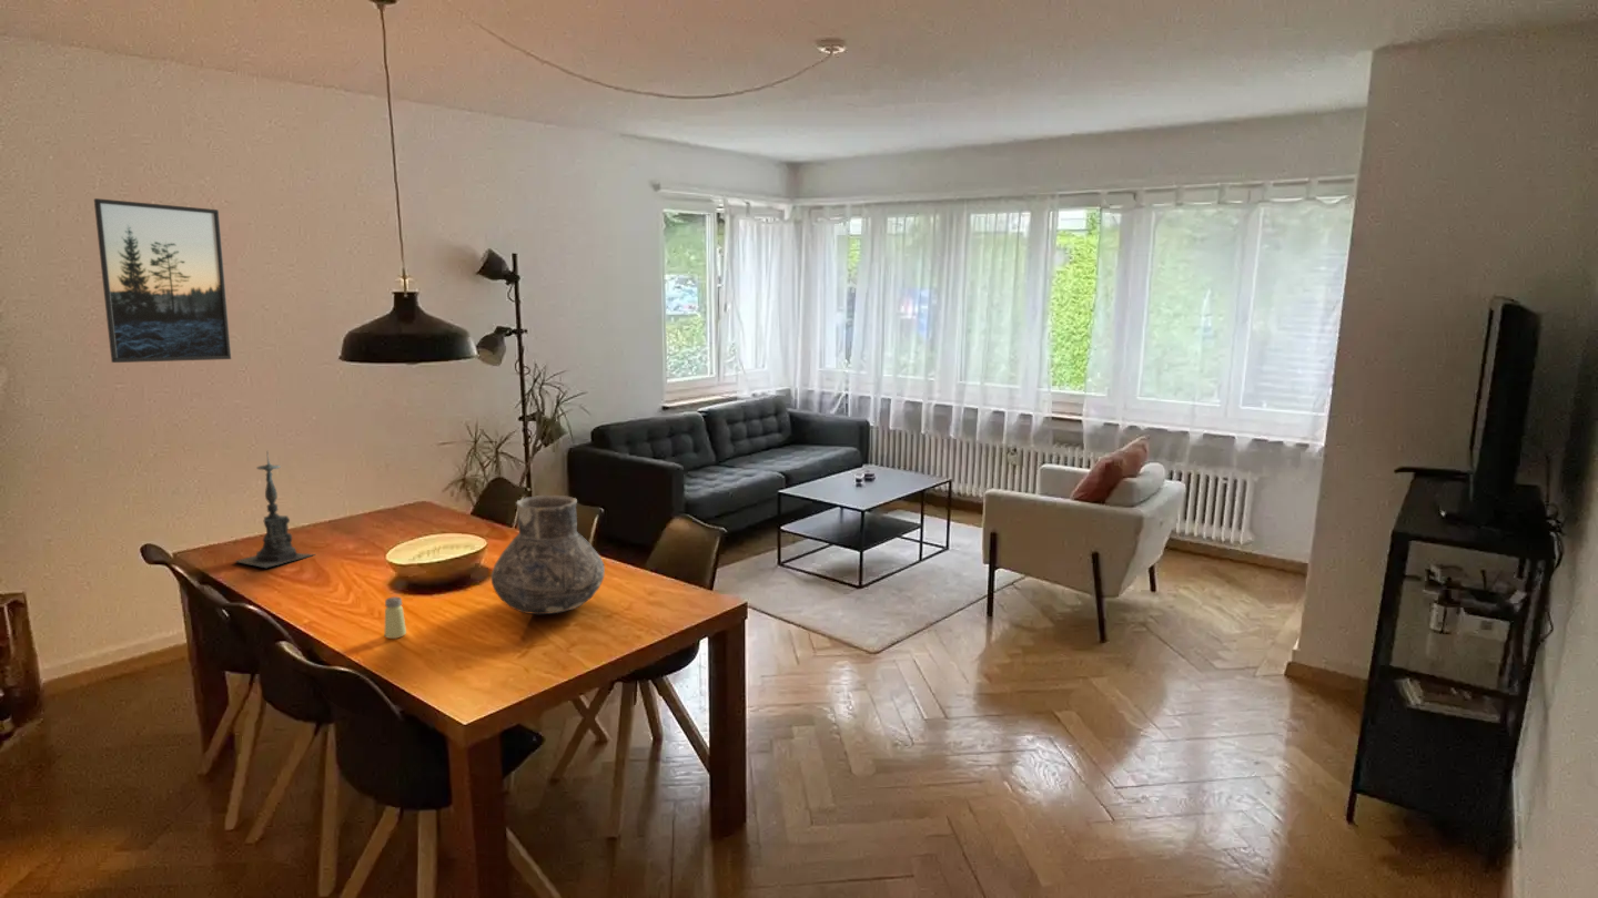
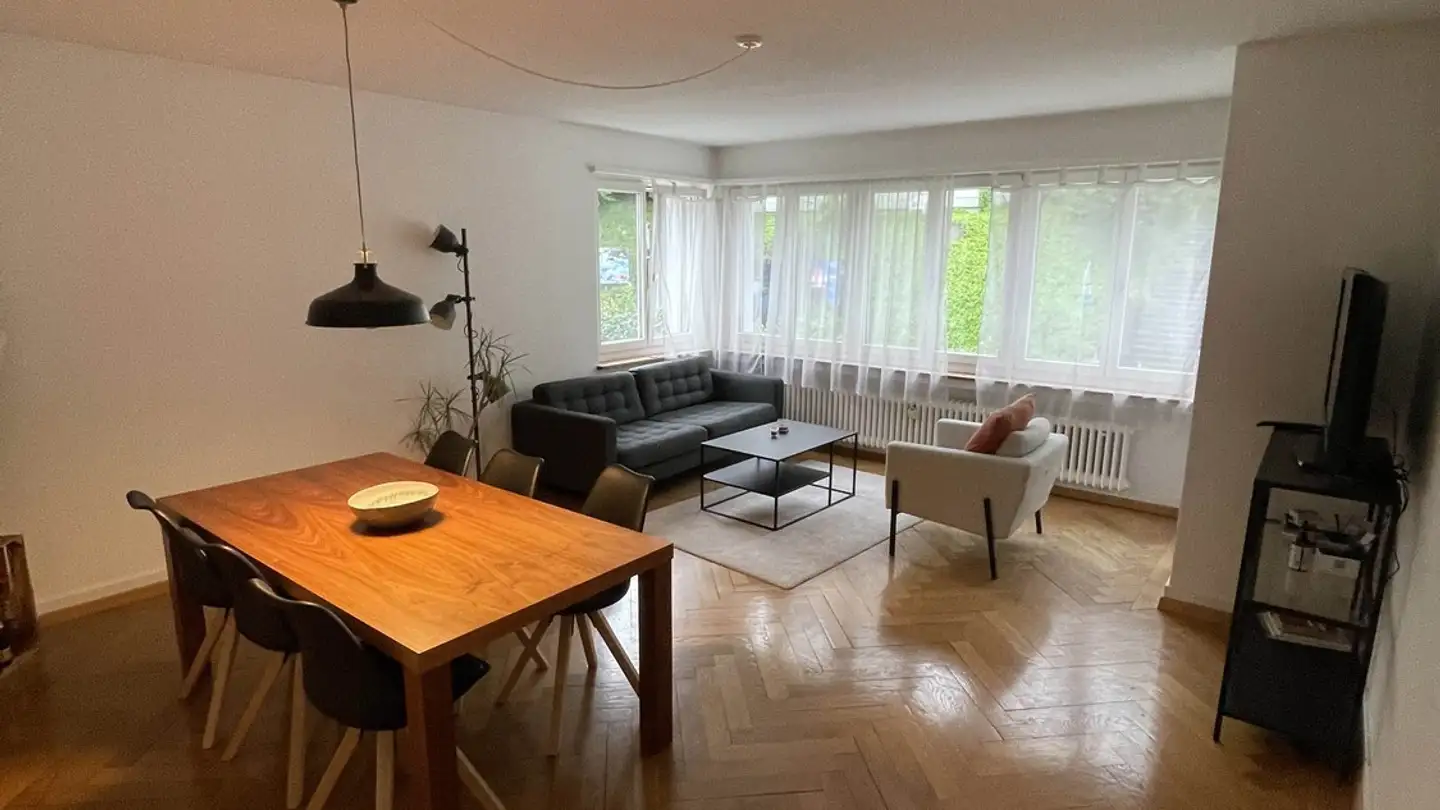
- candle holder [232,449,315,569]
- vase [490,494,606,615]
- saltshaker [383,595,407,640]
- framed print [93,197,232,364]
